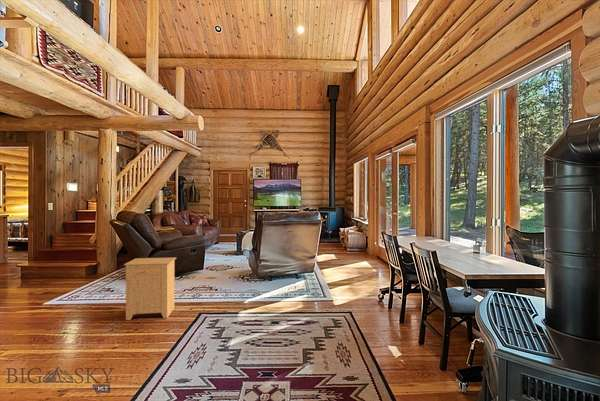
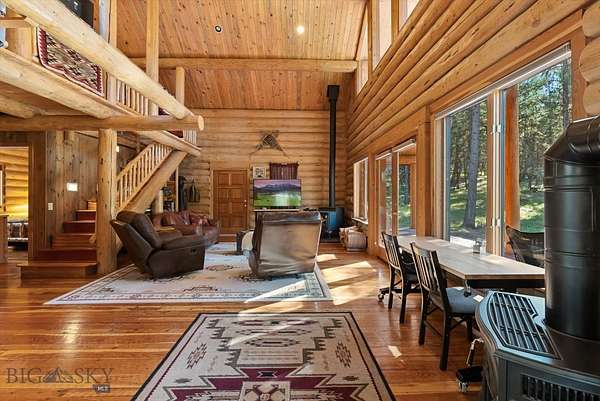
- side table [123,257,177,321]
